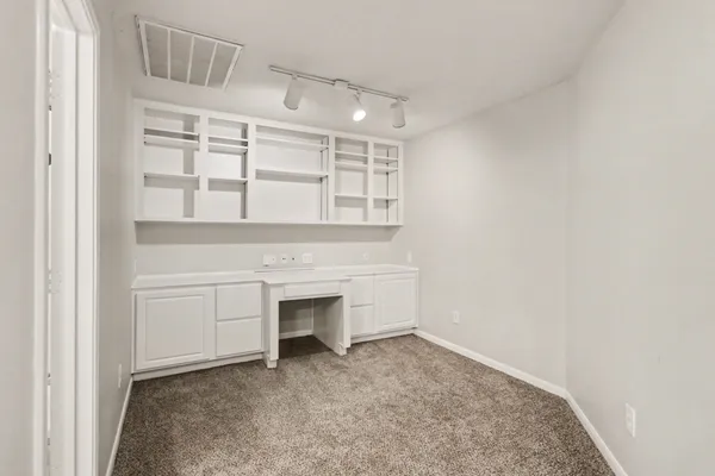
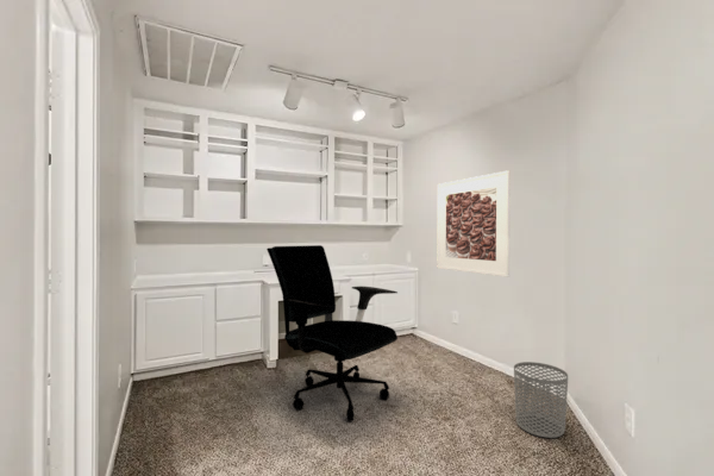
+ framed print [436,169,512,278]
+ office chair [265,244,399,422]
+ waste bin [513,361,569,439]
